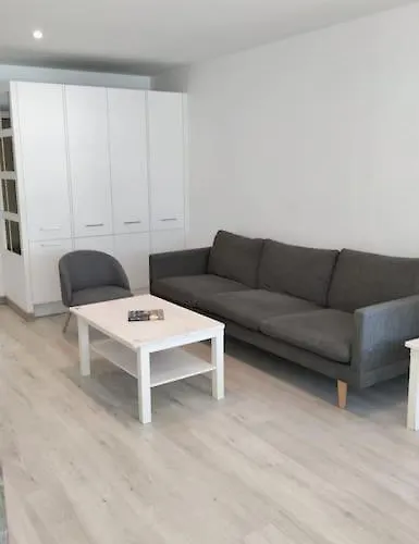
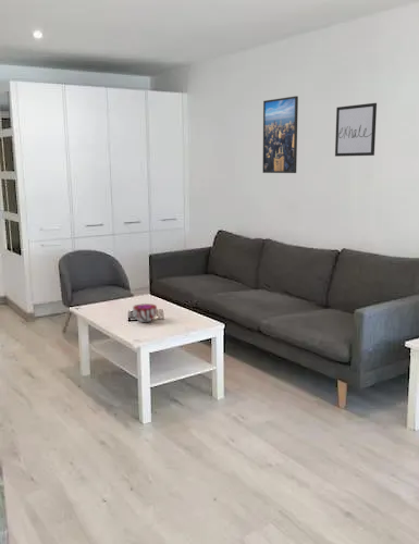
+ wall art [334,102,378,158]
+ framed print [261,95,299,174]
+ decorative bowl [132,302,158,323]
